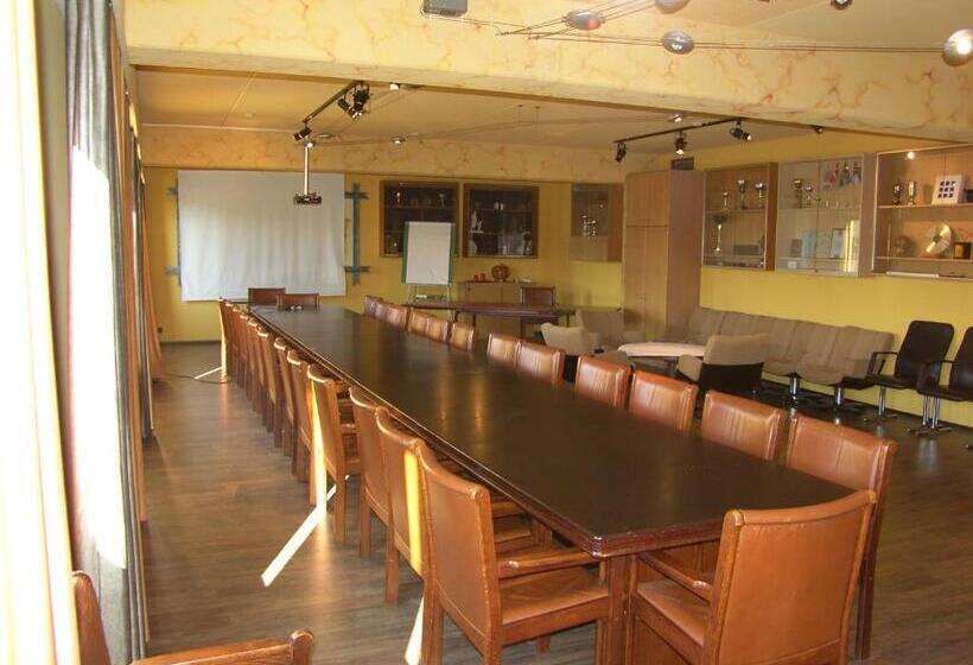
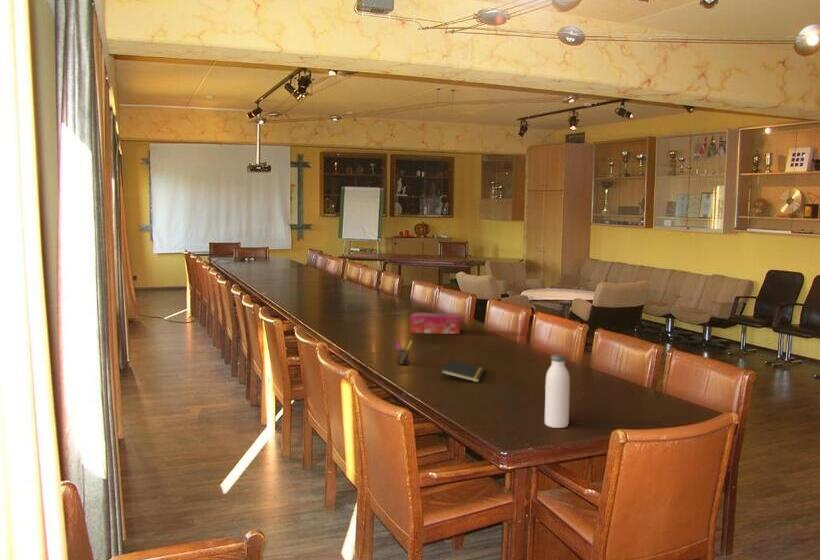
+ notepad [440,359,486,383]
+ water bottle [544,354,571,429]
+ pen holder [393,337,413,366]
+ tissue box [409,312,461,335]
